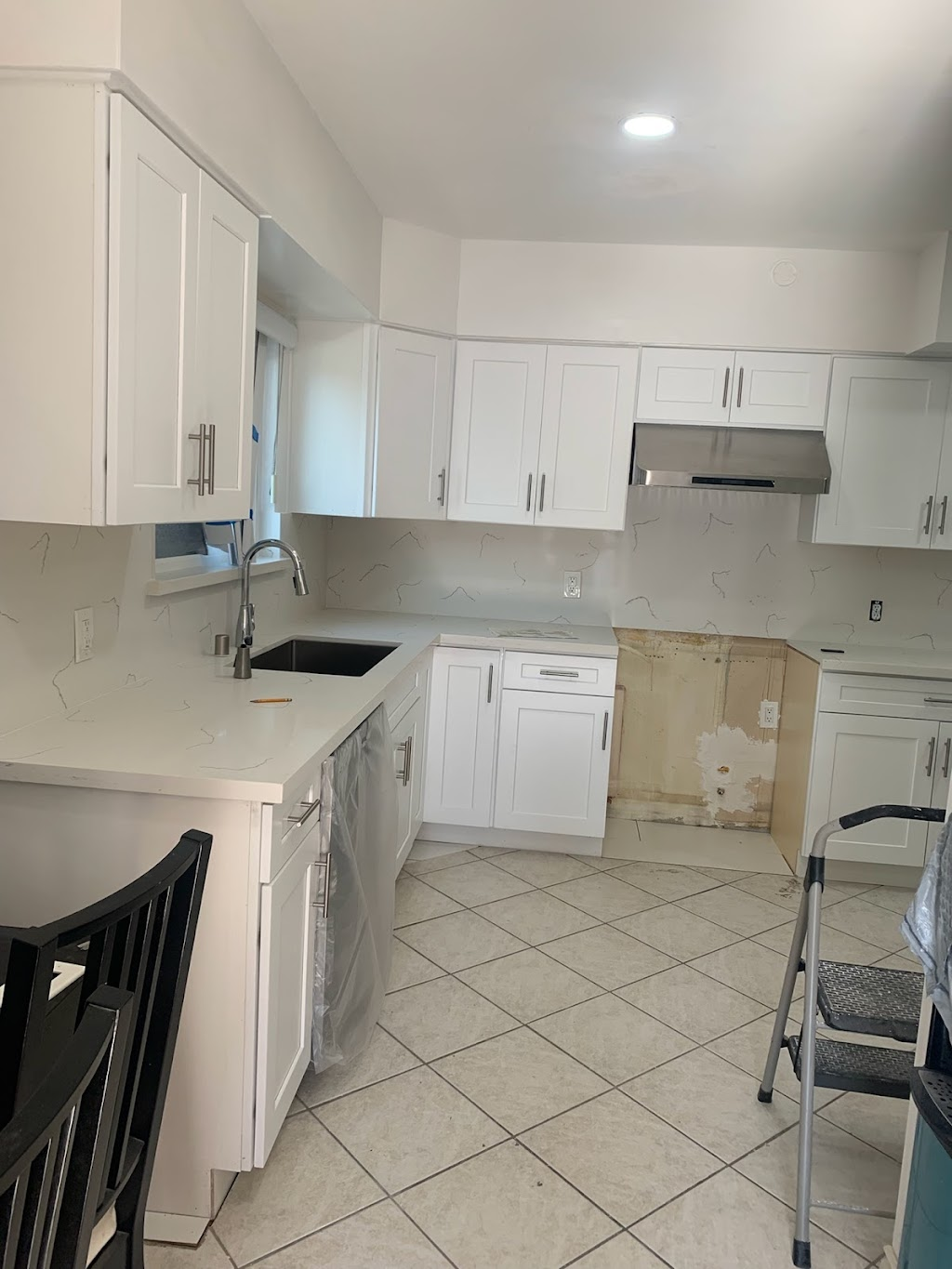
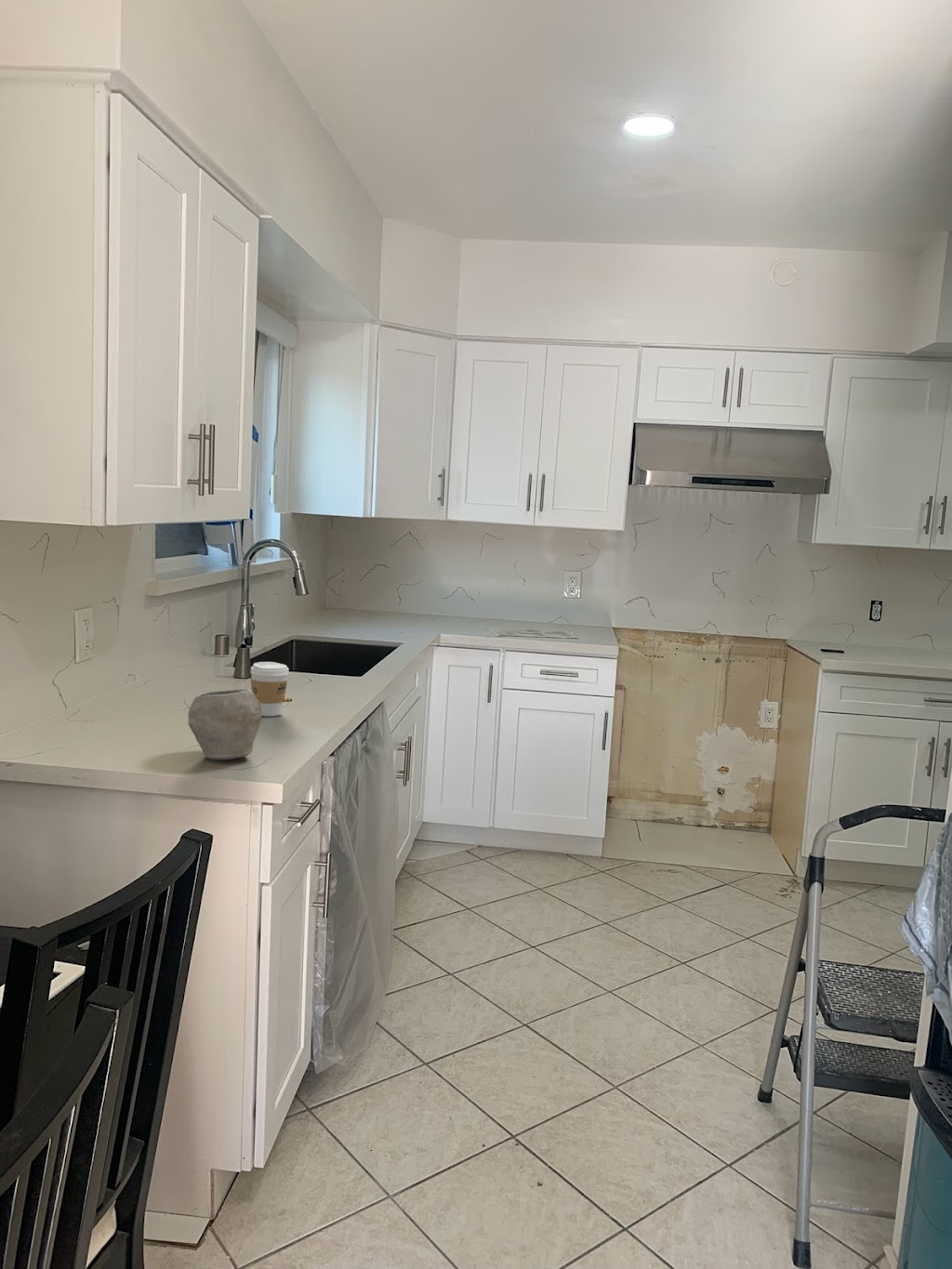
+ bowl [188,688,262,760]
+ coffee cup [250,661,290,717]
